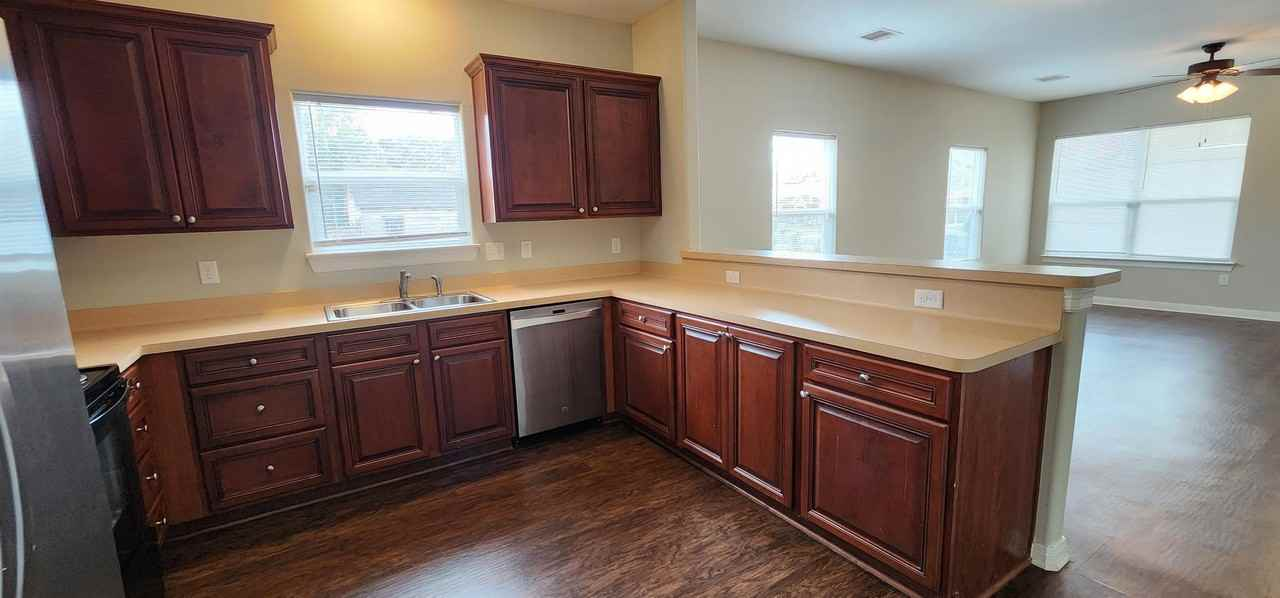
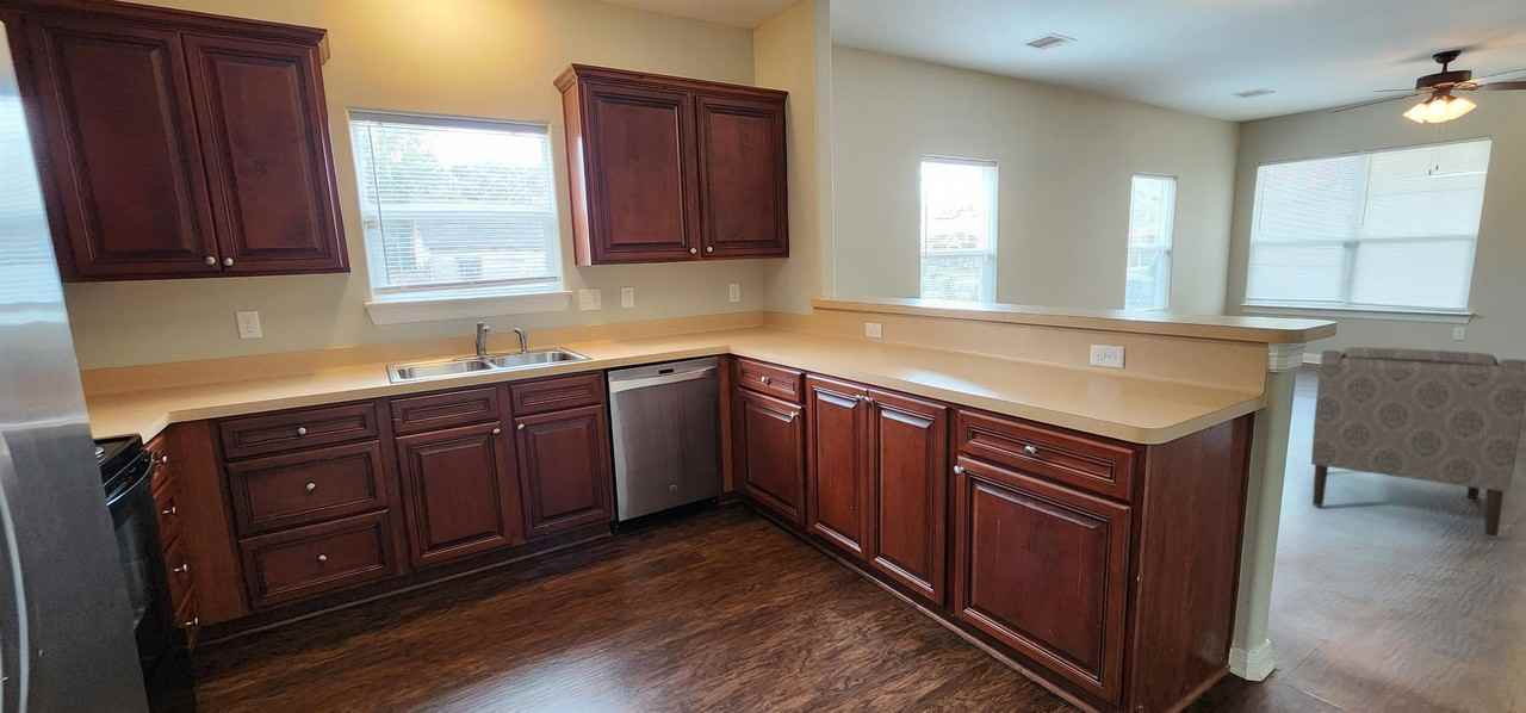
+ chair [1310,346,1526,538]
